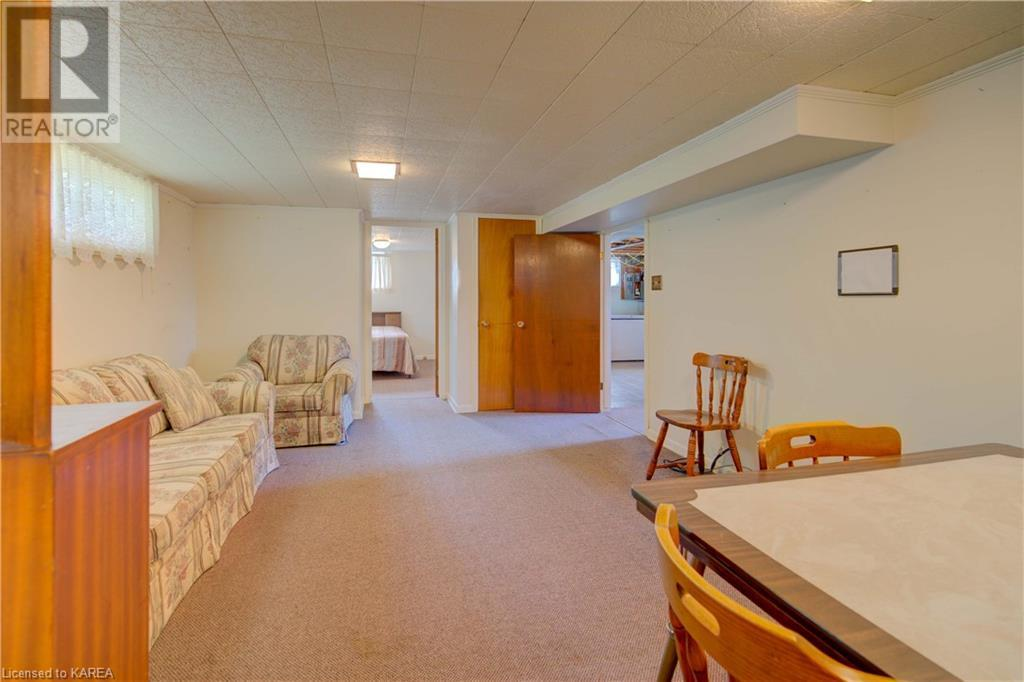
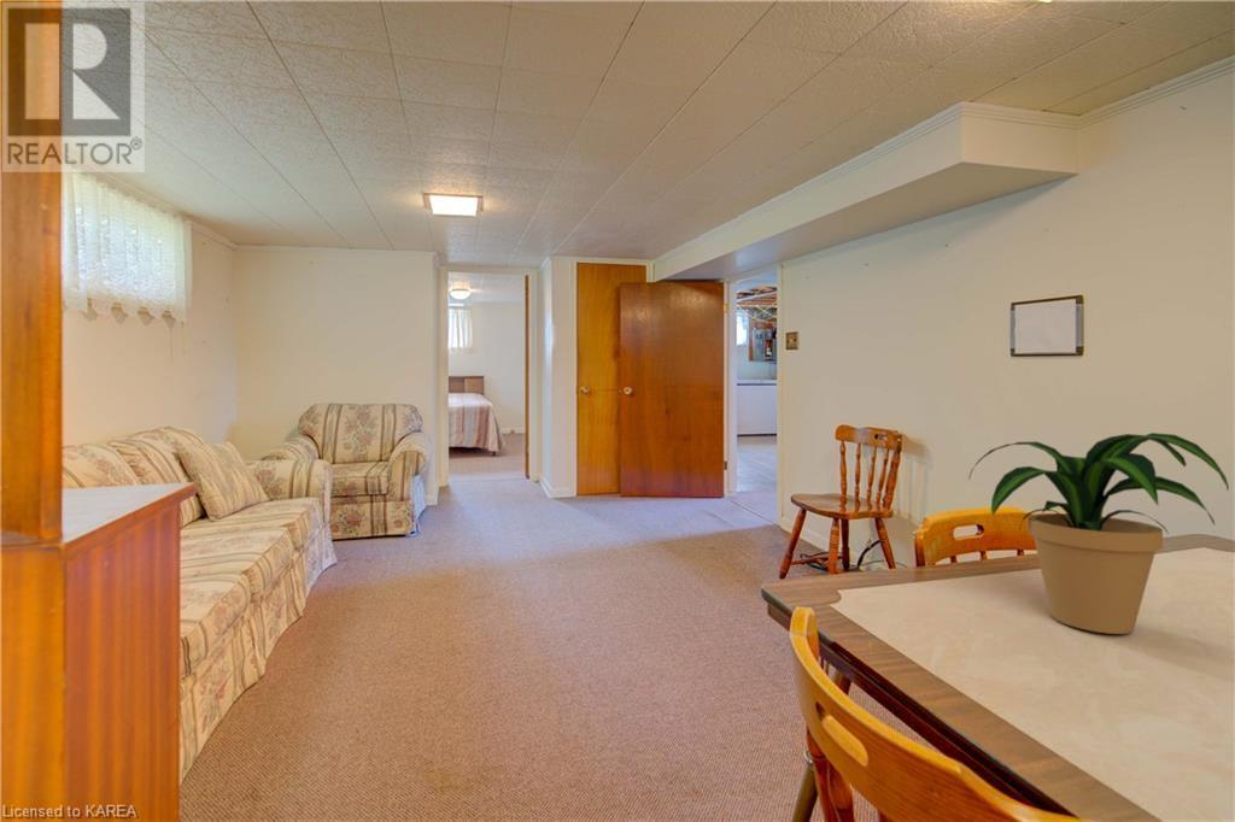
+ potted plant [967,431,1230,635]
